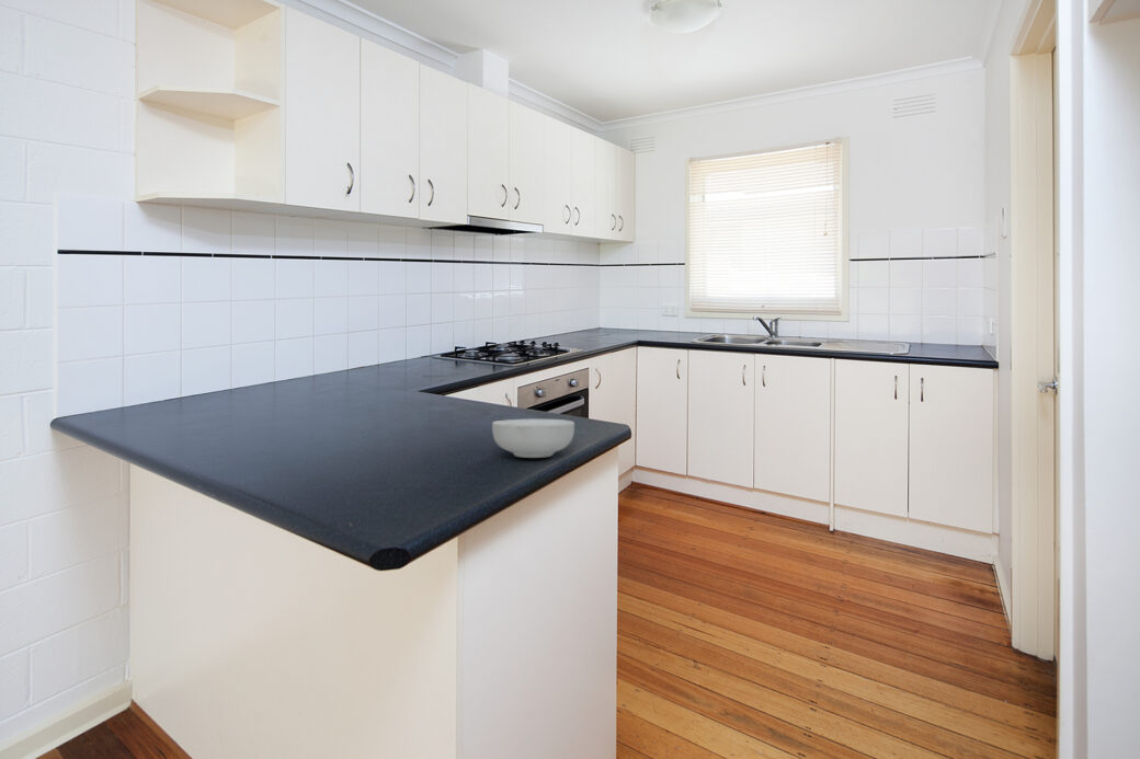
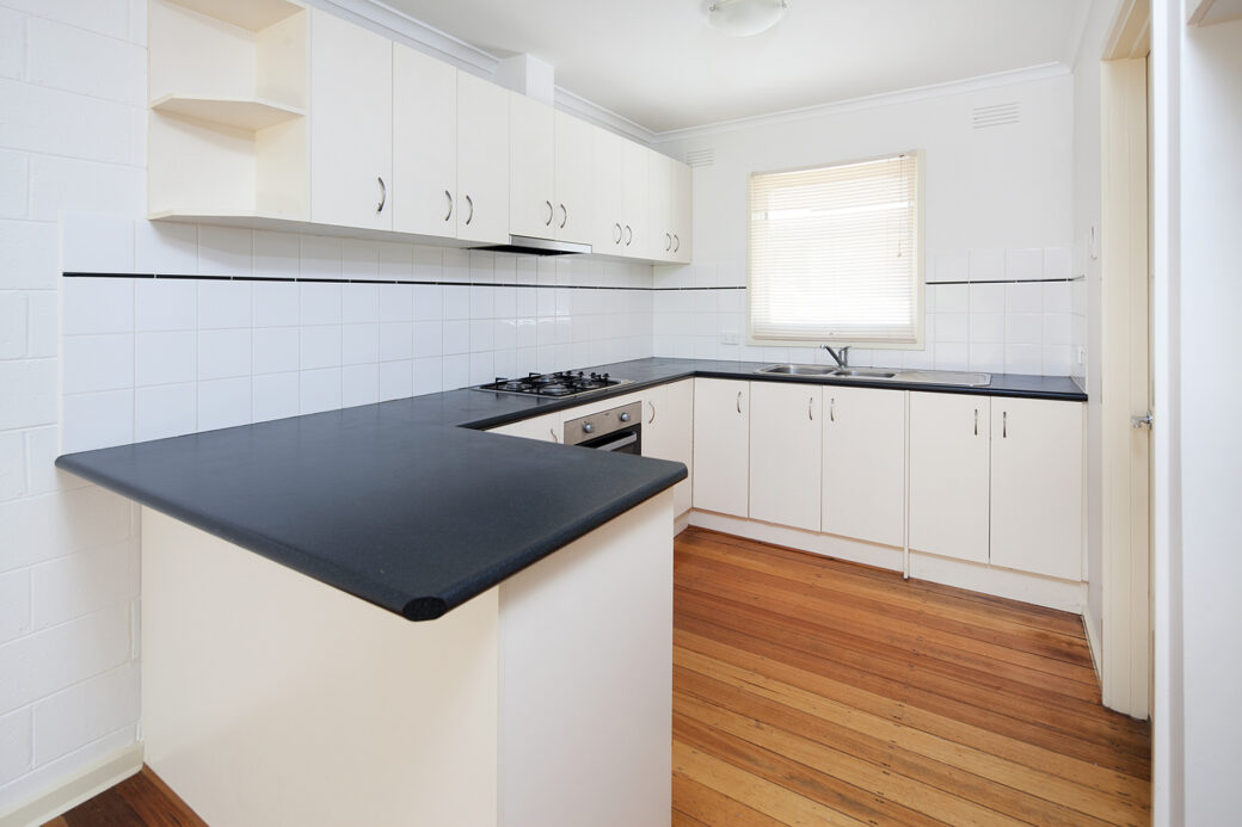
- cereal bowl [491,418,575,459]
